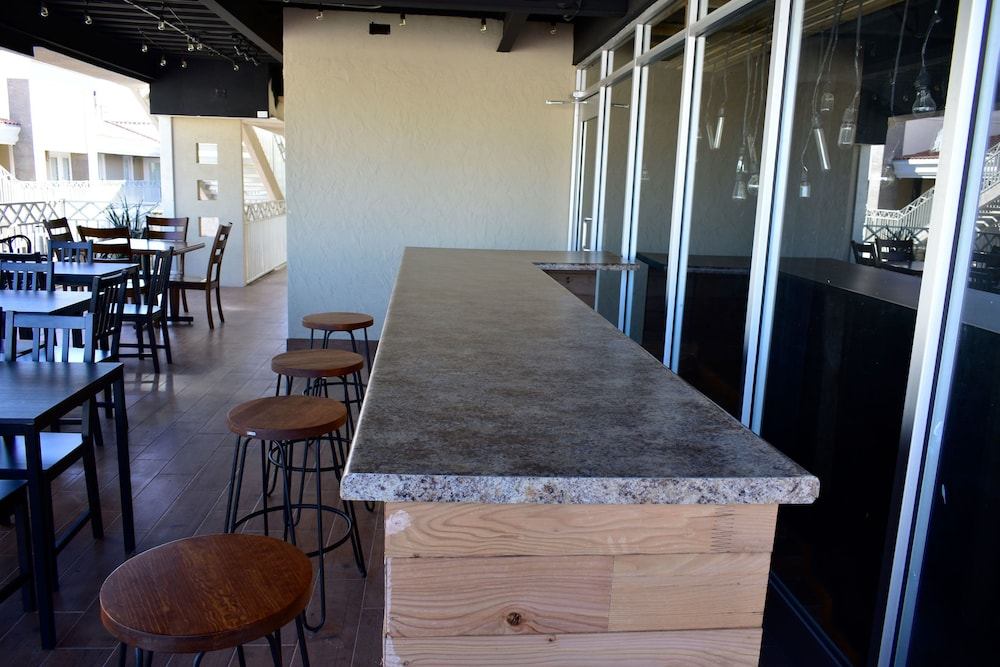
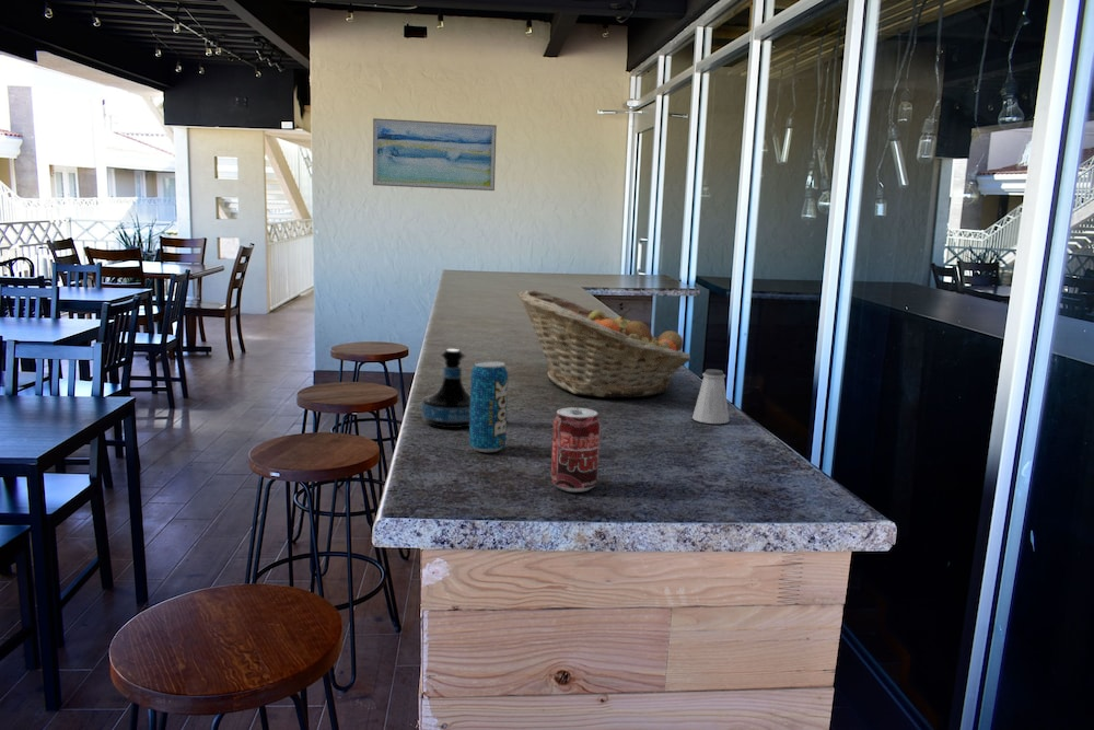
+ saltshaker [691,368,730,425]
+ beverage can [468,360,509,453]
+ fruit basket [516,289,691,398]
+ beverage can [550,406,602,494]
+ wall art [372,117,498,192]
+ tequila bottle [421,348,470,429]
